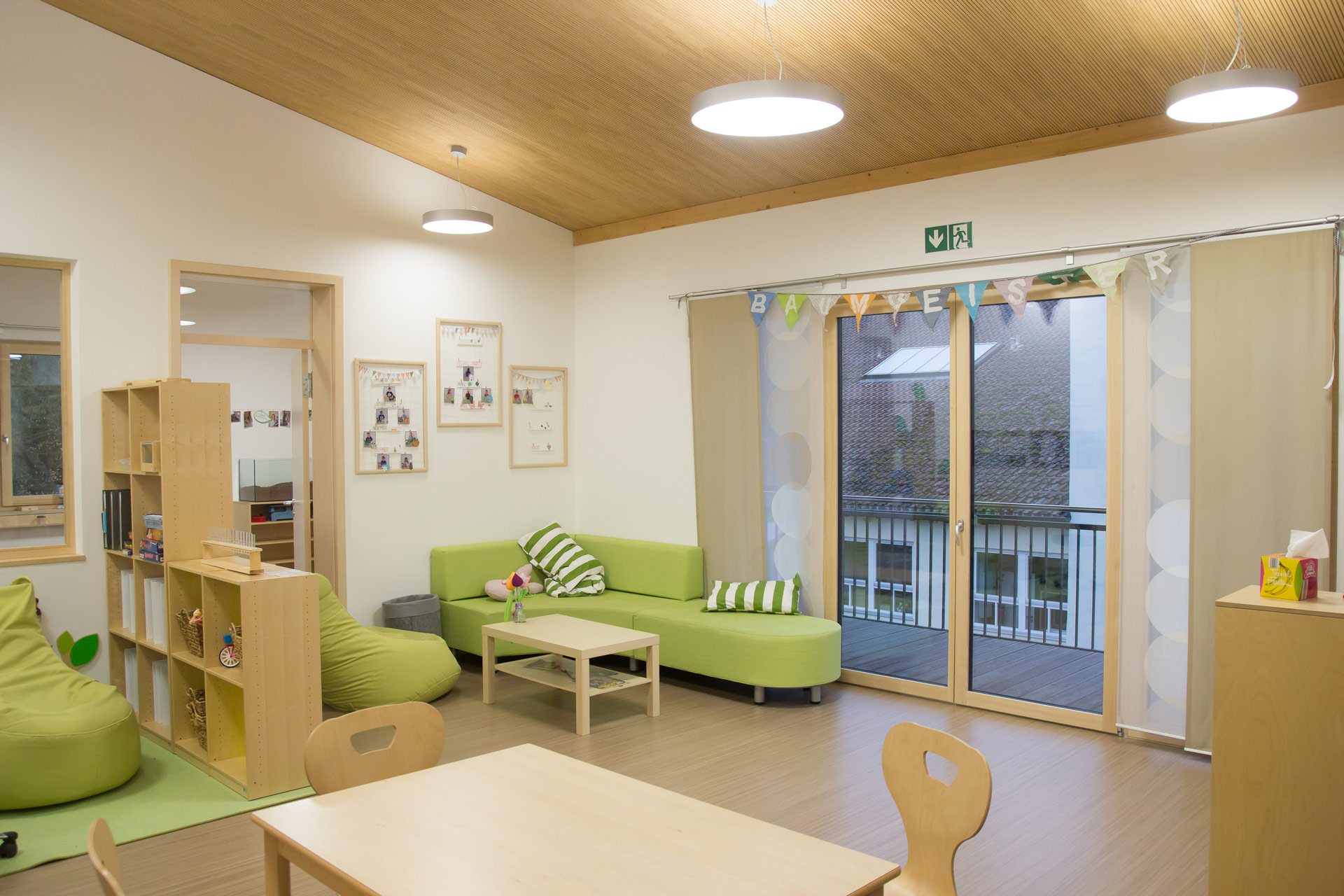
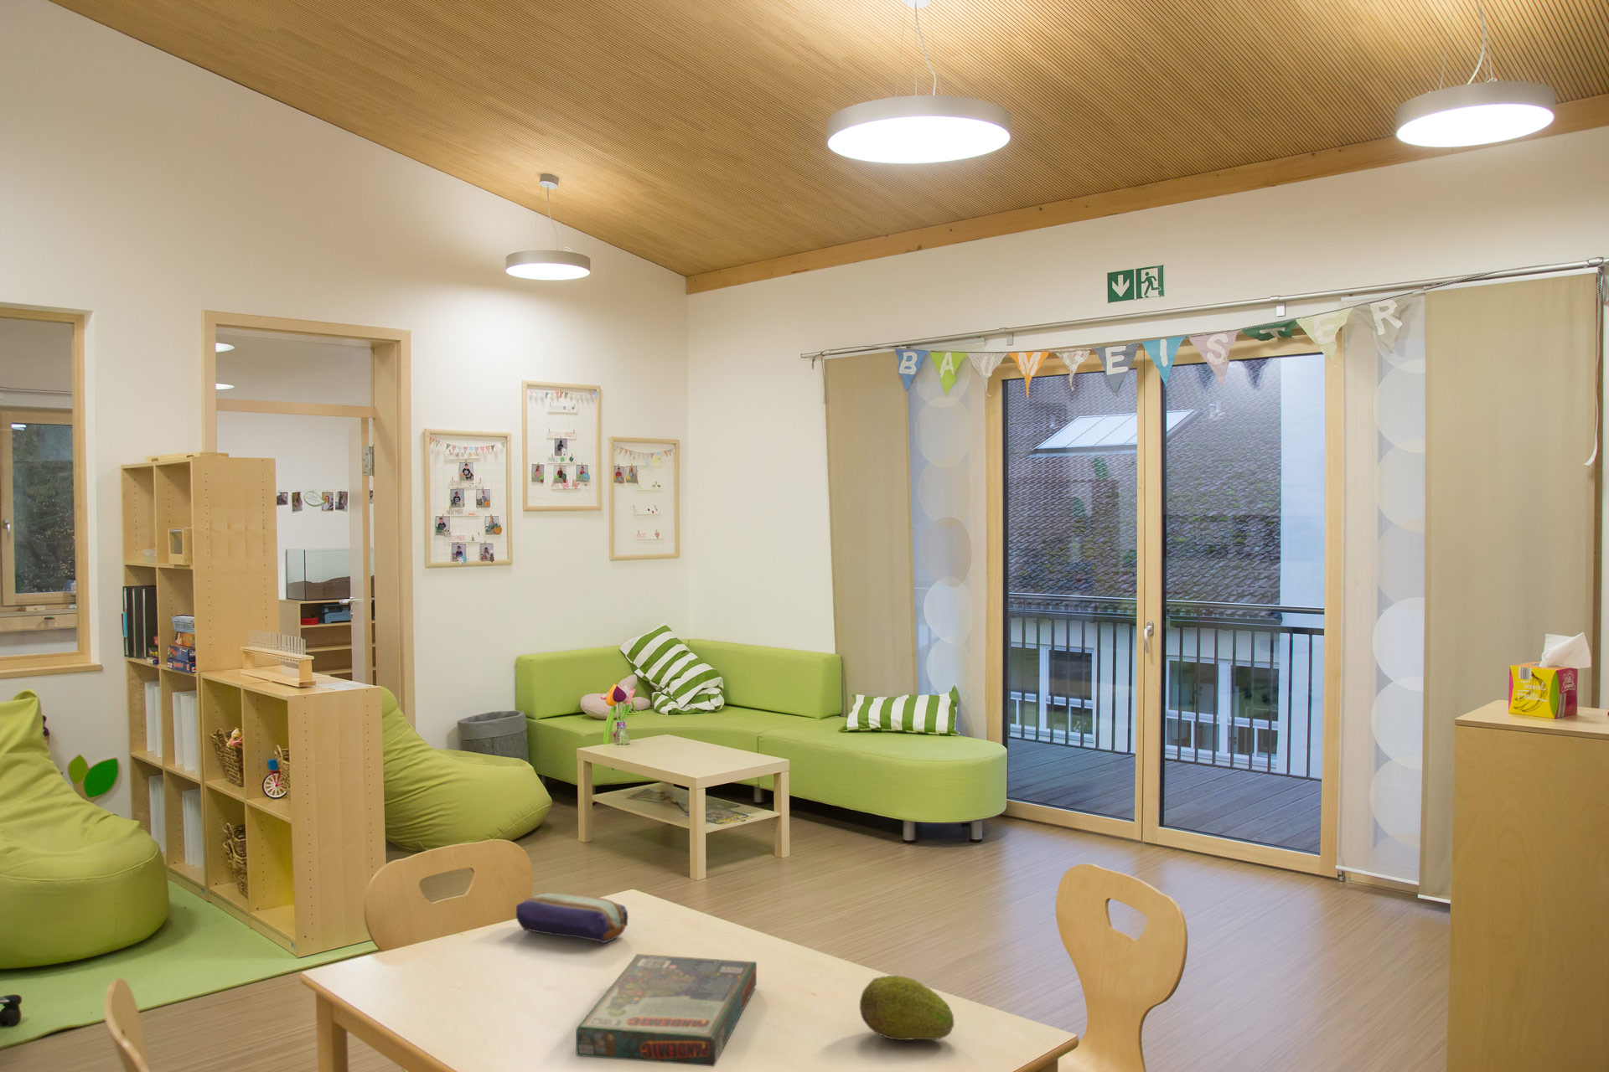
+ pencil case [515,891,629,944]
+ fruit [858,975,955,1041]
+ board game [575,954,758,1067]
